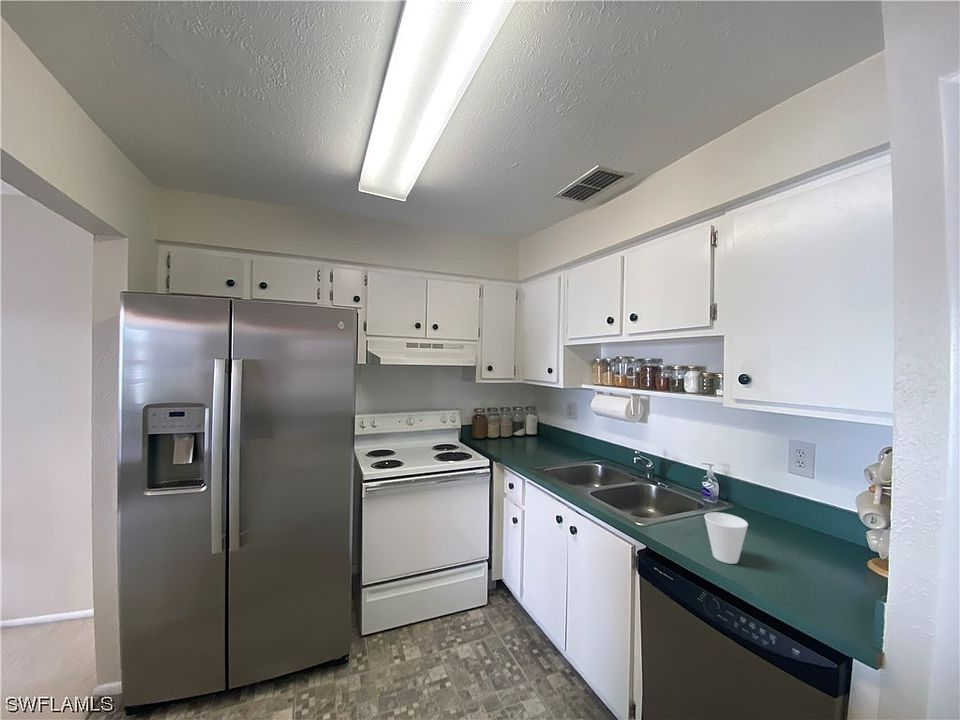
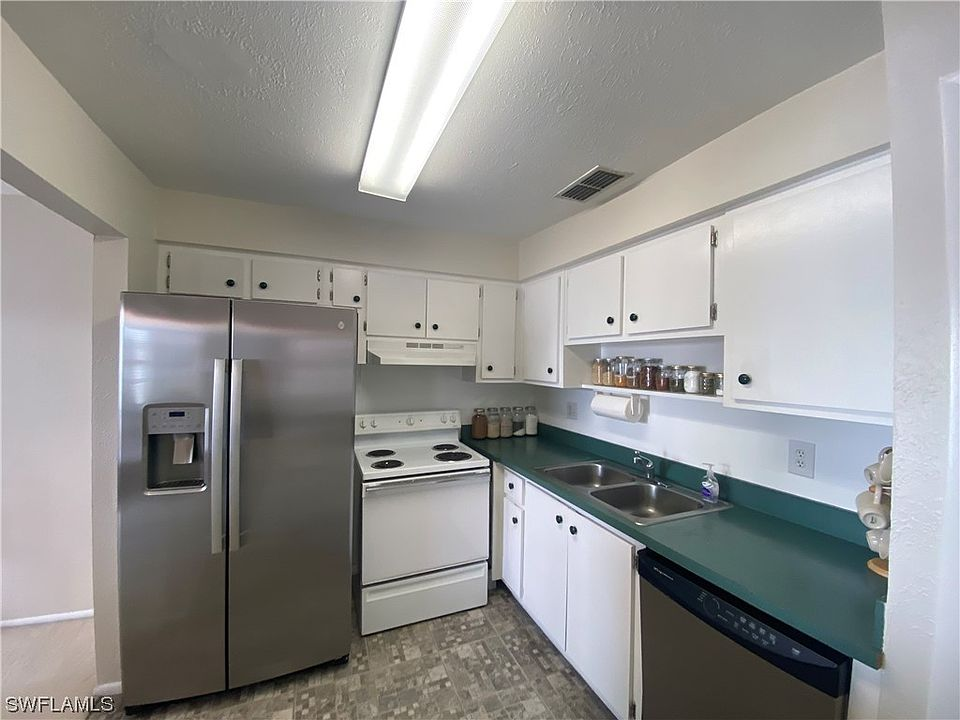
- cup [703,511,749,565]
